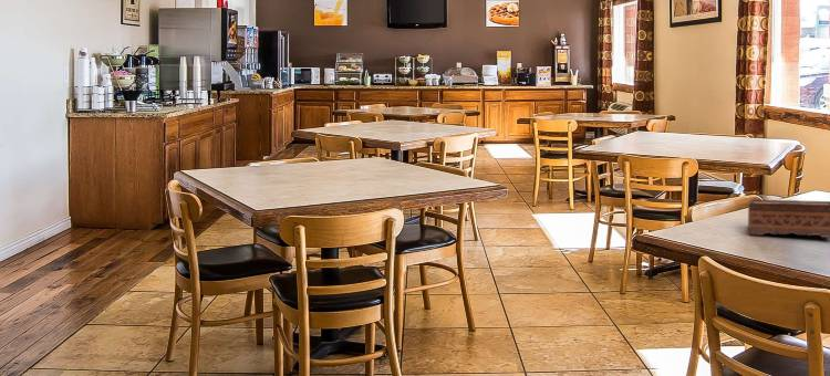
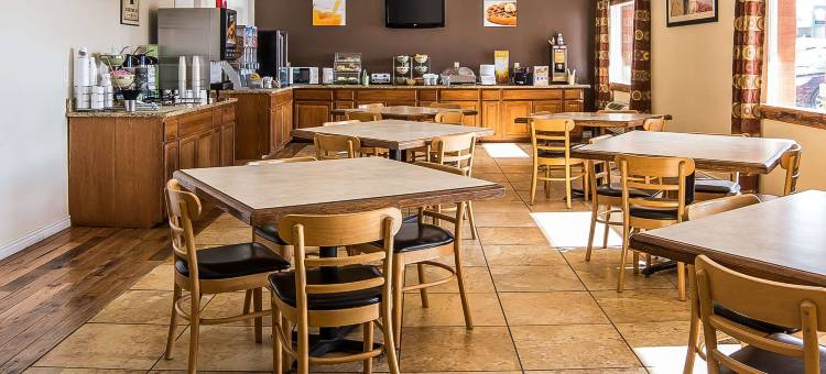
- tissue box [747,198,830,239]
